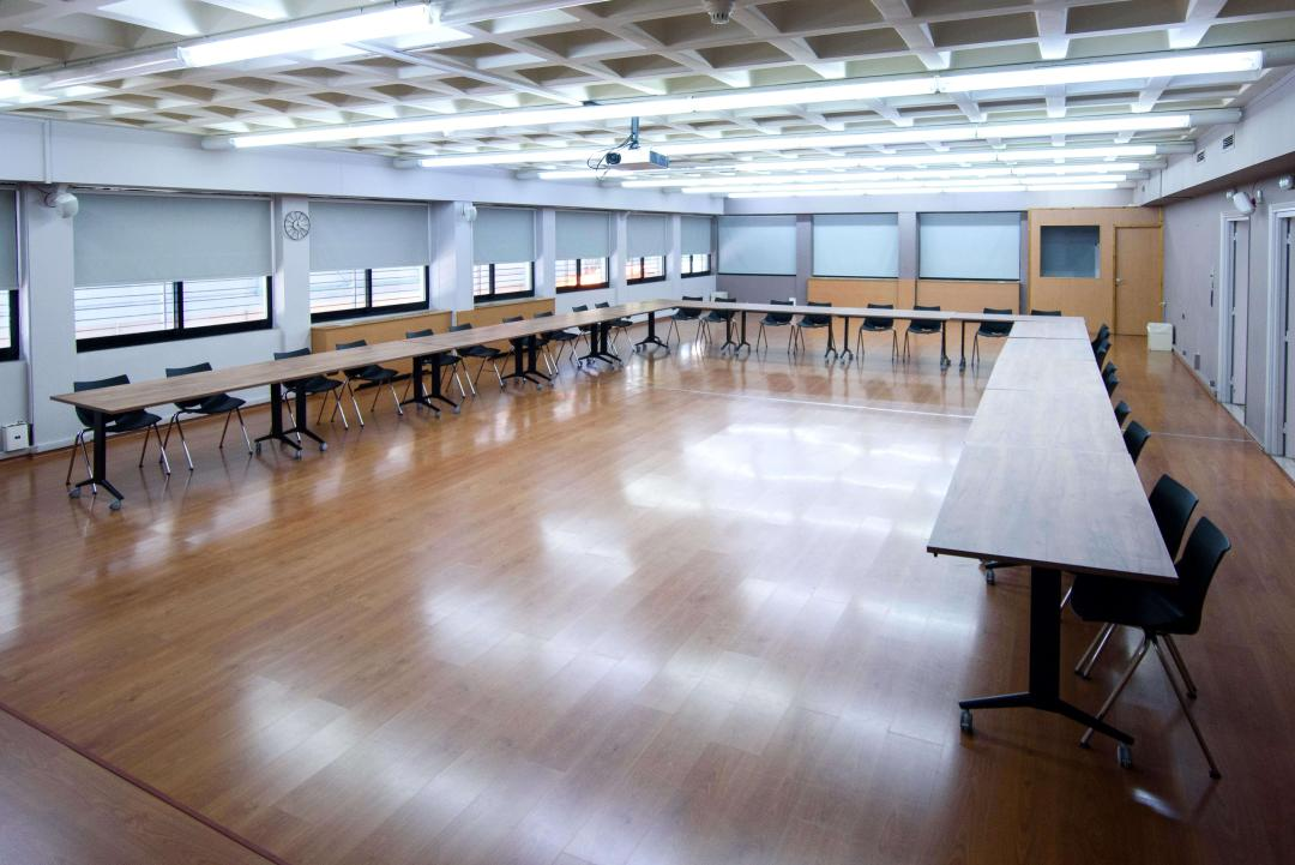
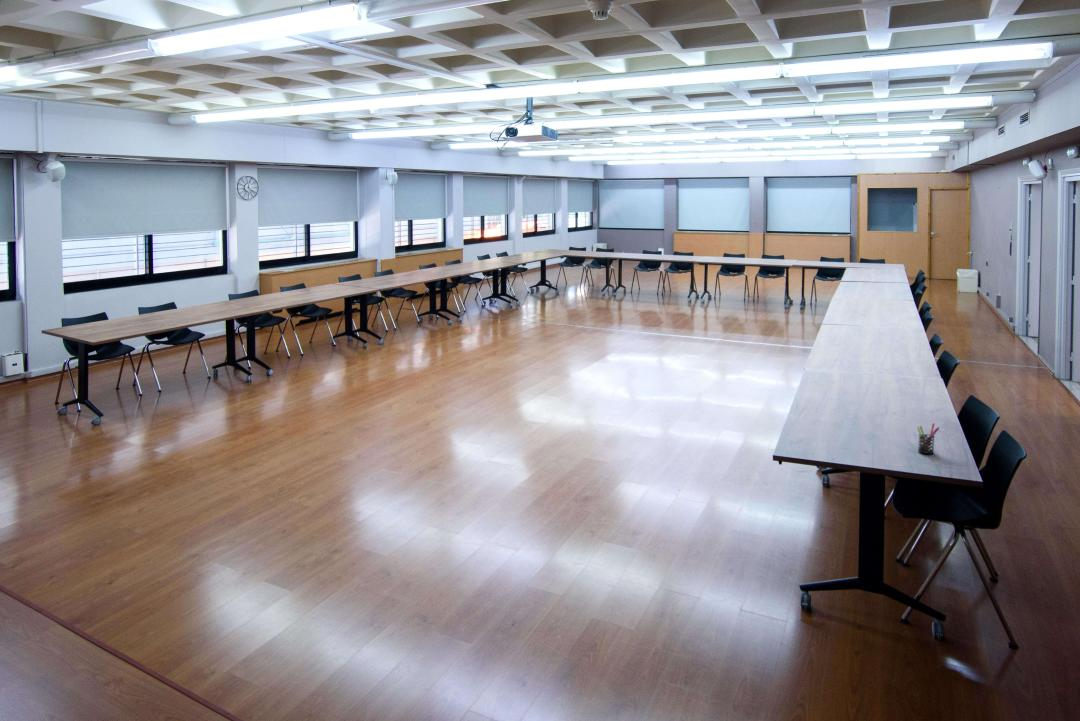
+ pen holder [916,422,940,455]
